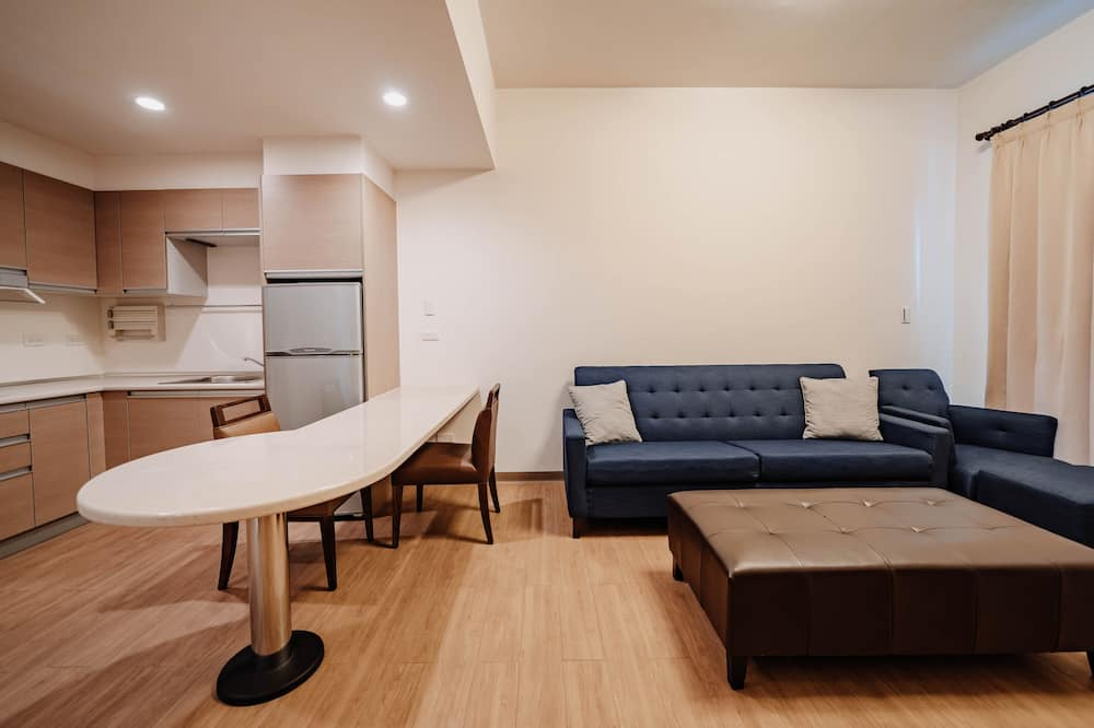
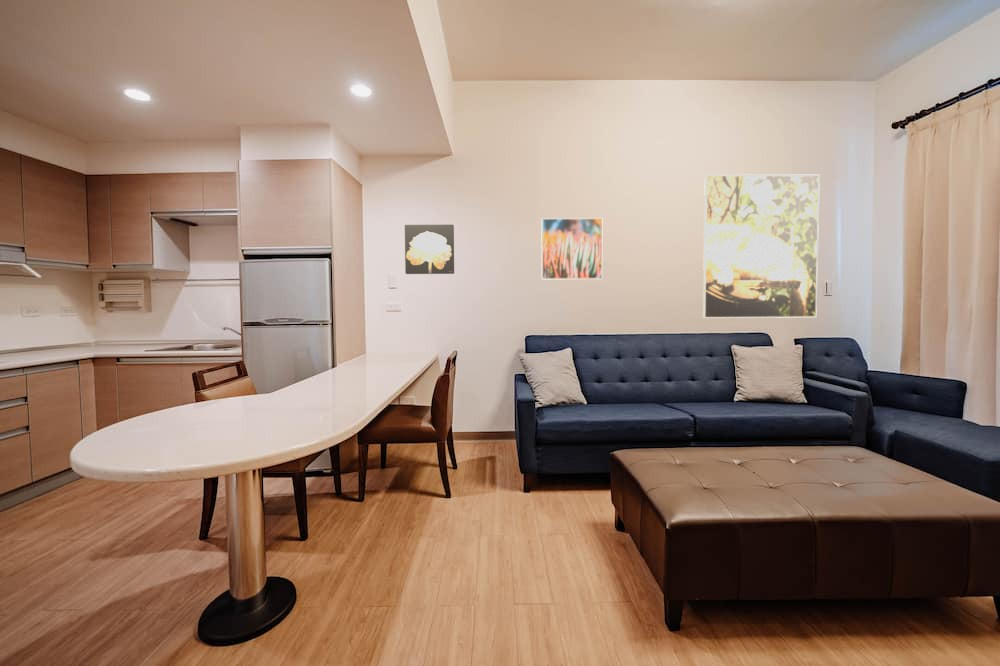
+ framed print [702,174,821,319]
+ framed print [541,217,603,280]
+ wall art [404,224,455,275]
